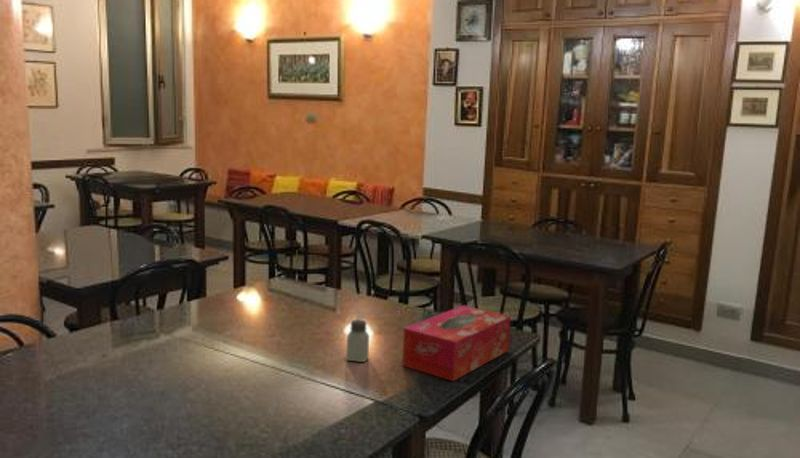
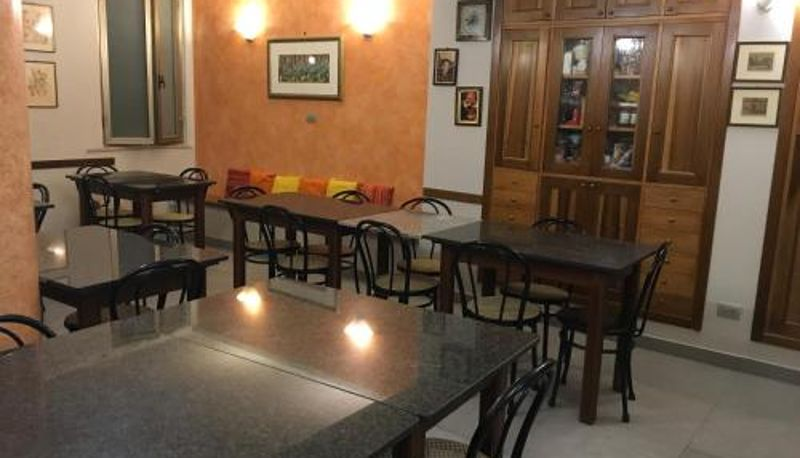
- tissue box [401,304,512,382]
- saltshaker [345,318,370,363]
